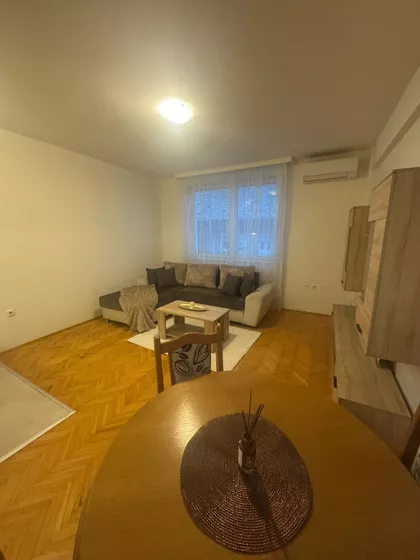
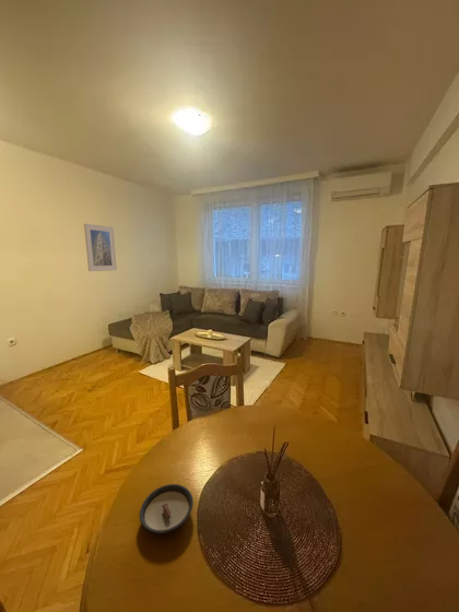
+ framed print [83,223,118,272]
+ saucer [139,483,195,536]
